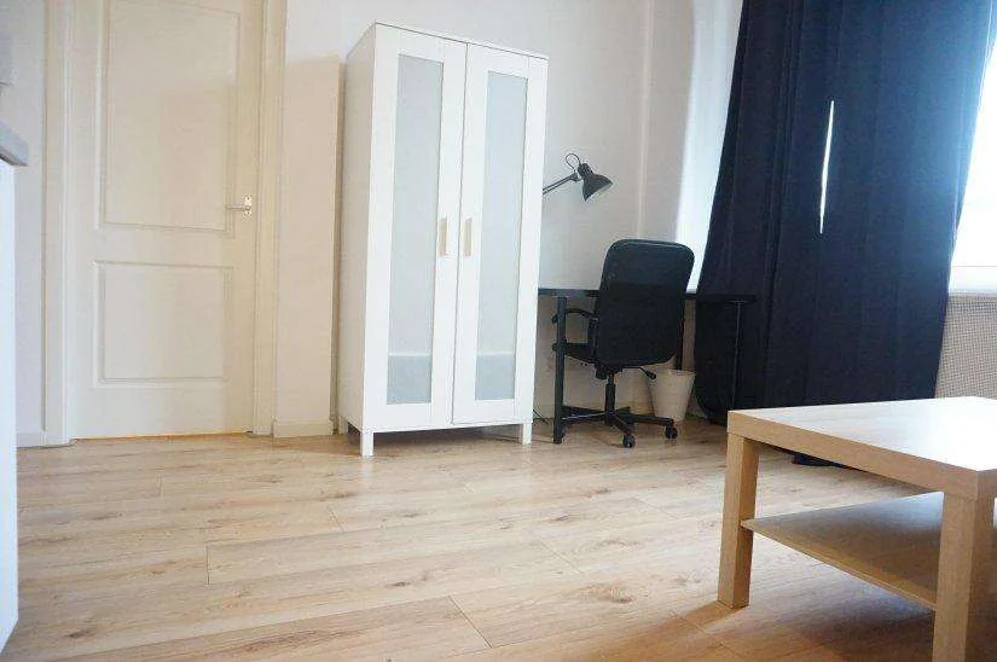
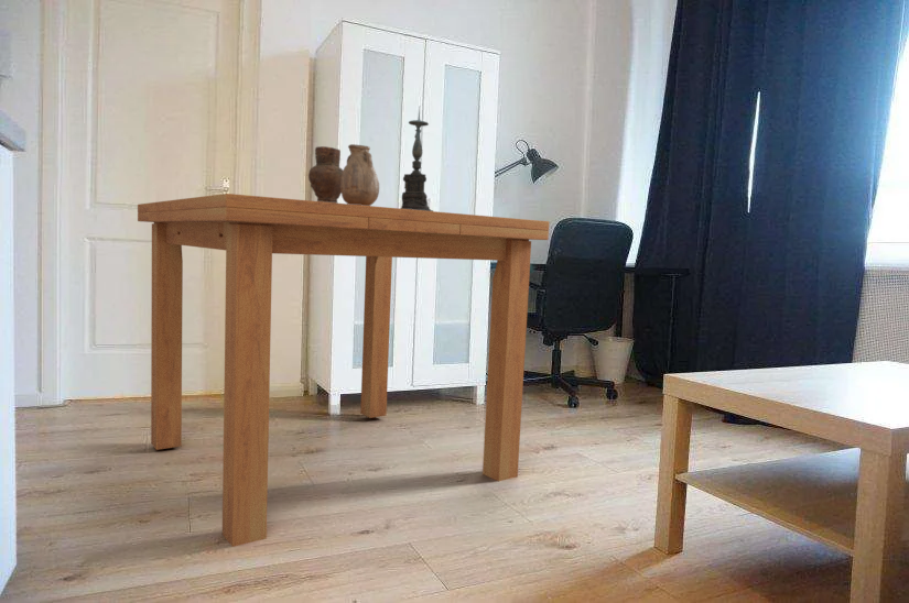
+ candle holder [400,106,434,211]
+ dining table [137,193,550,548]
+ vase [307,143,380,206]
